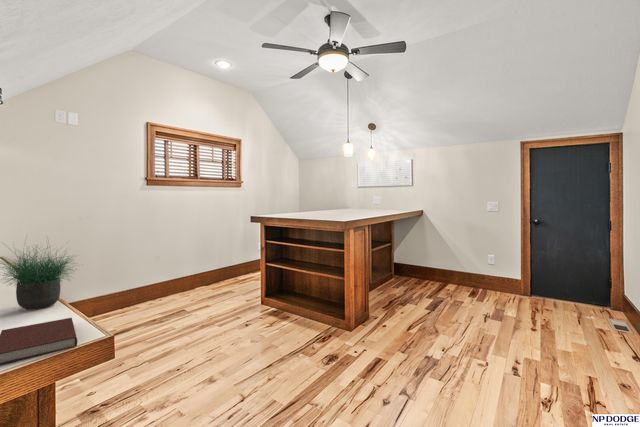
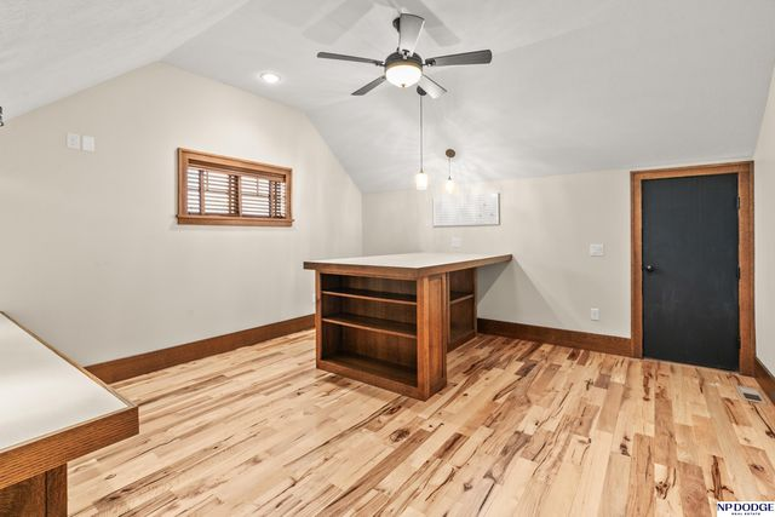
- potted plant [0,232,85,311]
- notebook [0,317,78,365]
